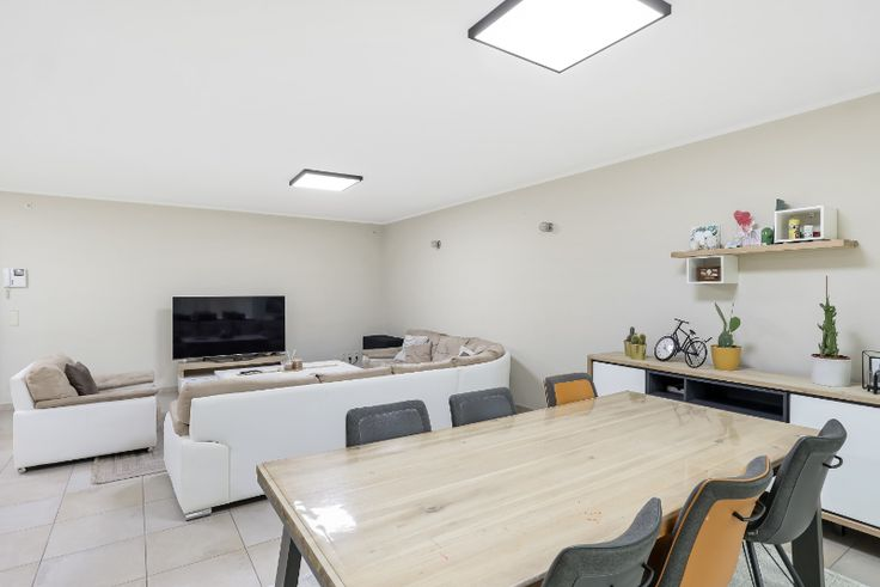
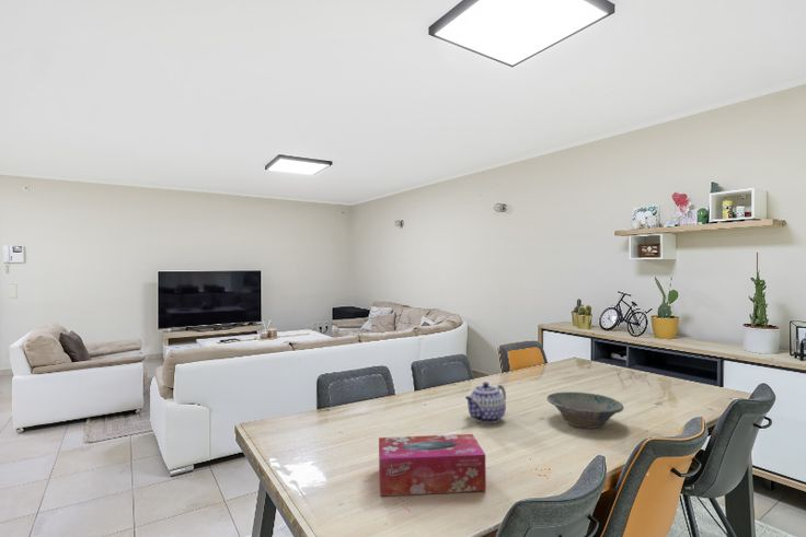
+ tissue box [378,433,487,498]
+ teapot [464,381,507,424]
+ bowl [545,390,625,430]
